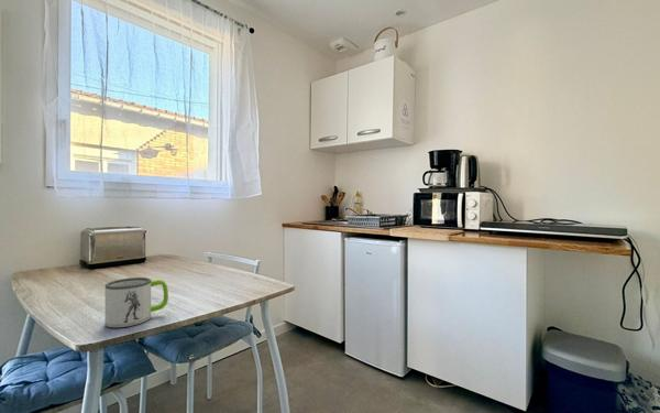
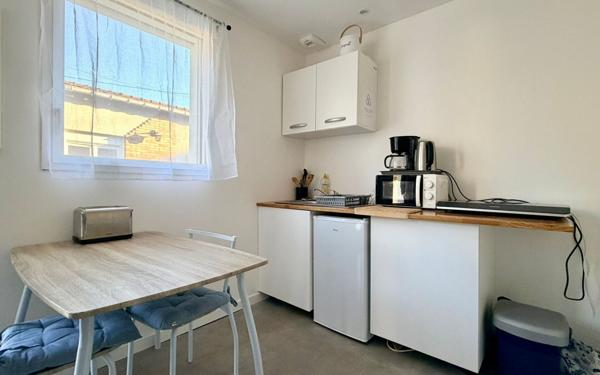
- mug [105,276,169,328]
